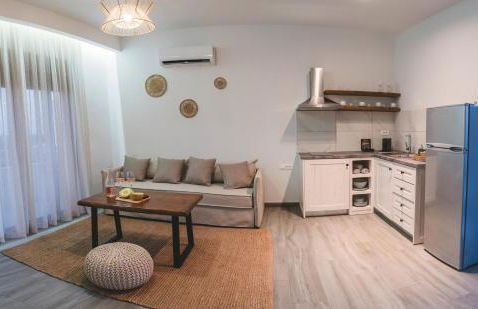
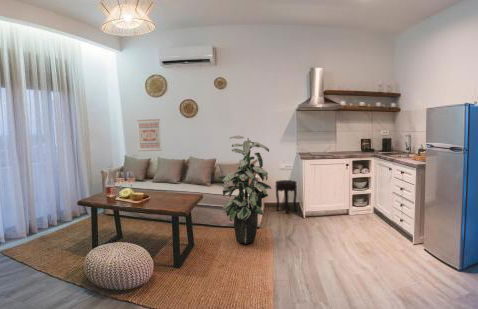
+ indoor plant [217,135,273,245]
+ wall art [136,118,163,152]
+ side table [274,179,298,215]
